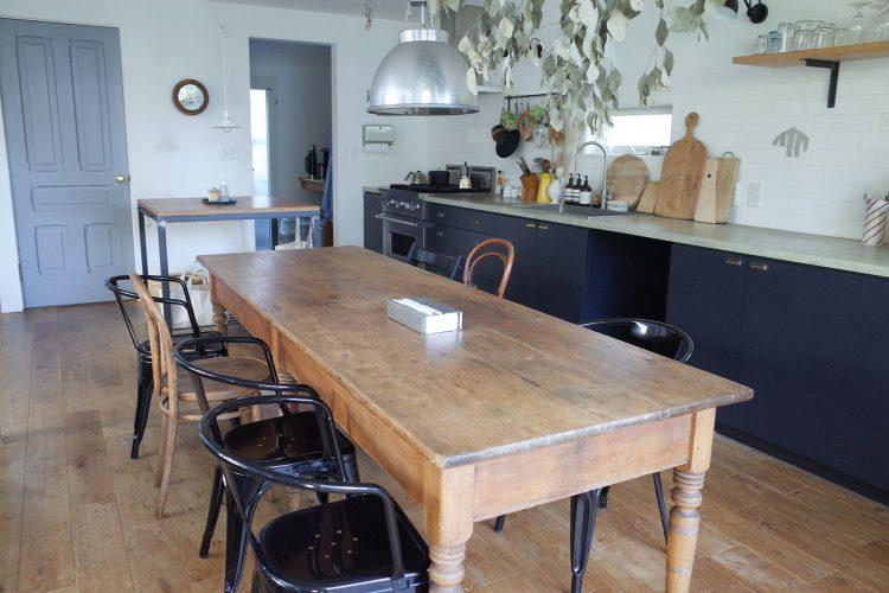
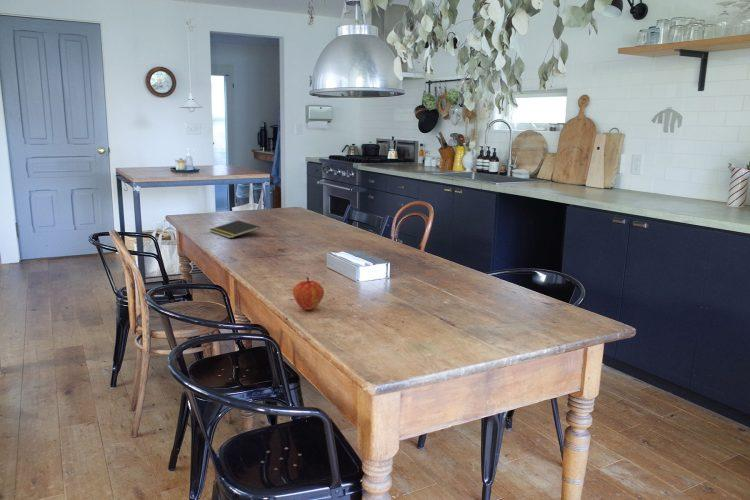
+ fruit [292,275,325,311]
+ notepad [209,220,261,239]
